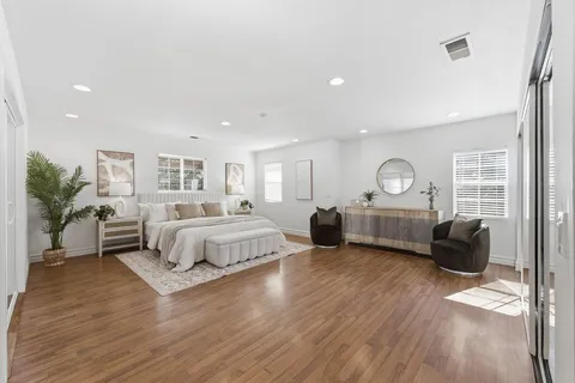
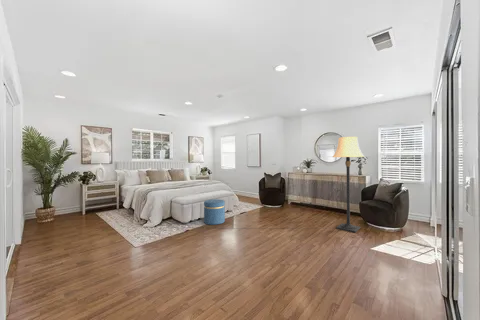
+ lamp [332,136,366,233]
+ ottoman [203,198,226,226]
